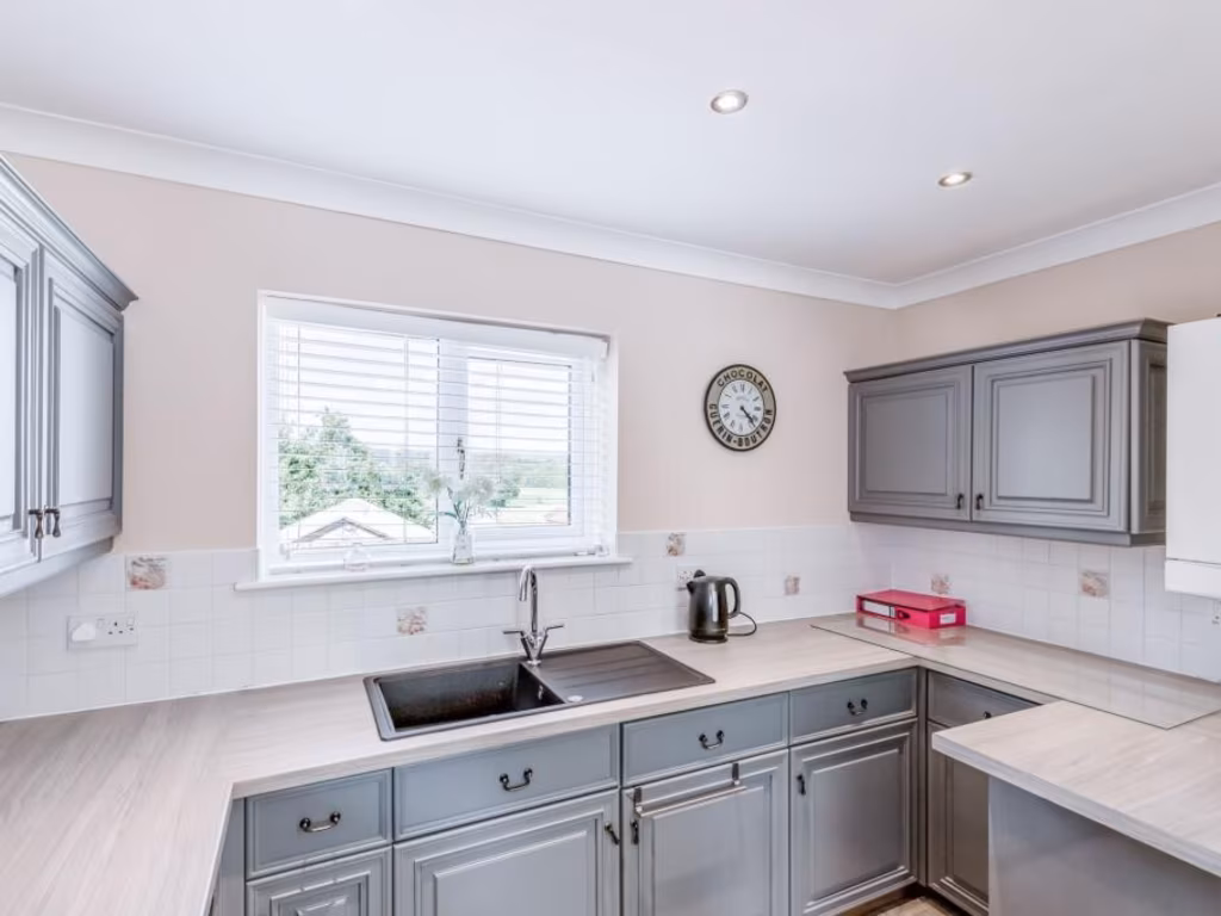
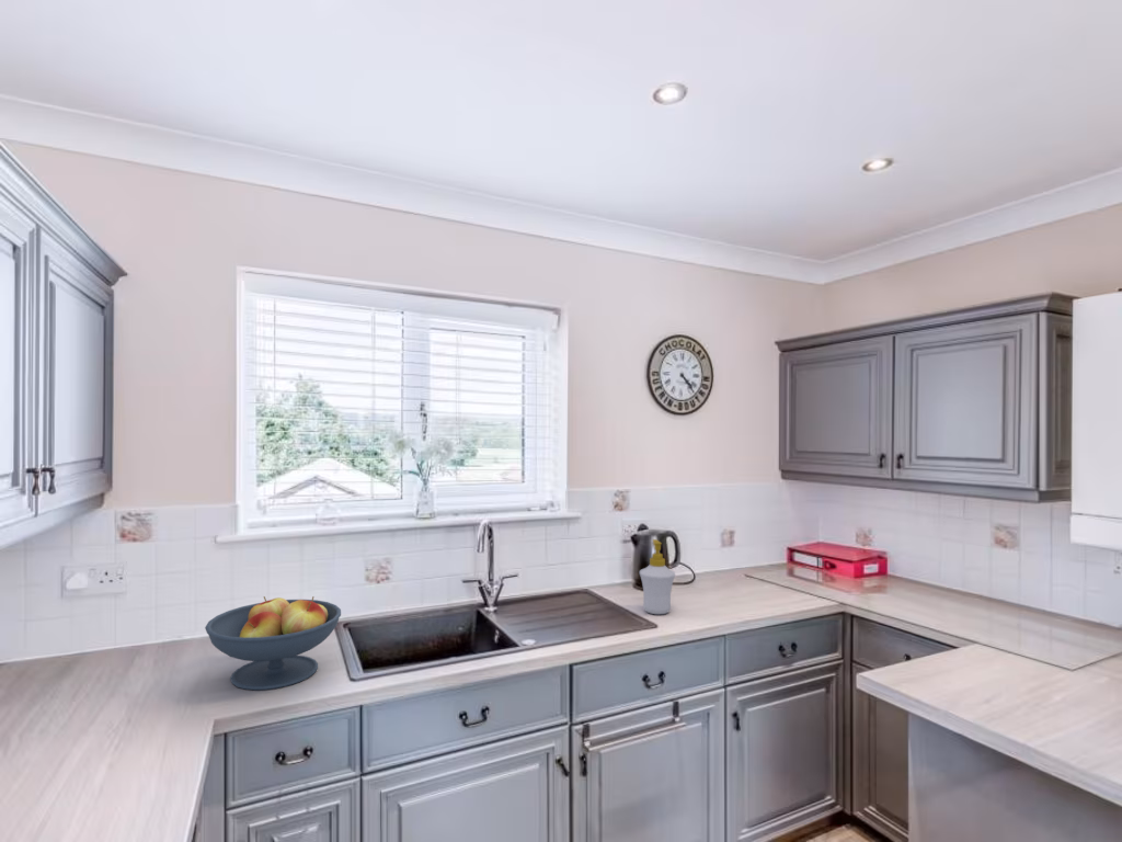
+ soap bottle [639,538,676,615]
+ fruit bowl [204,595,342,691]
